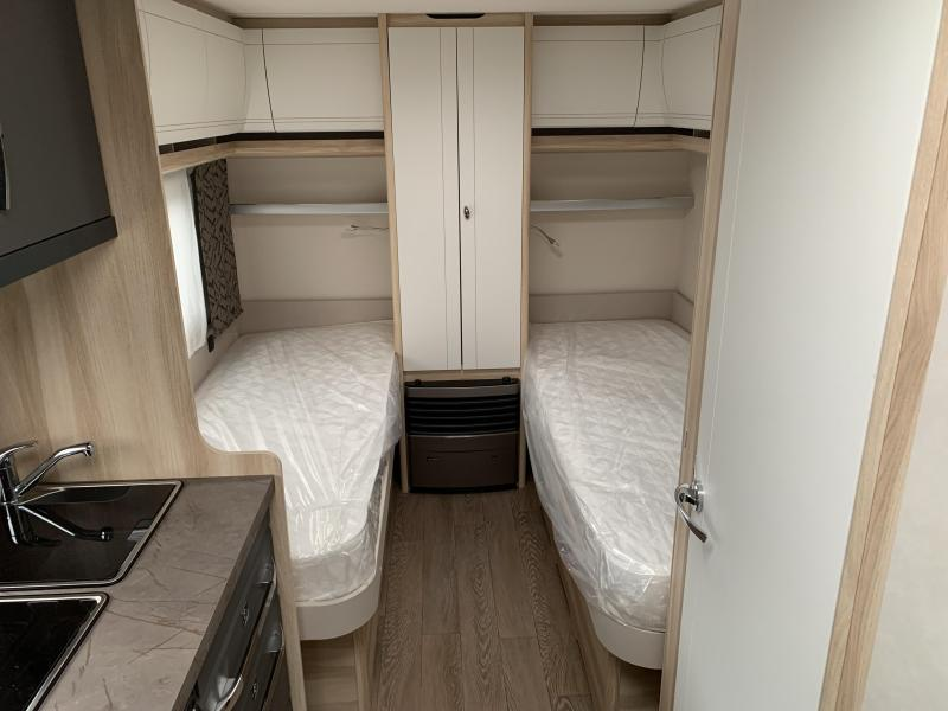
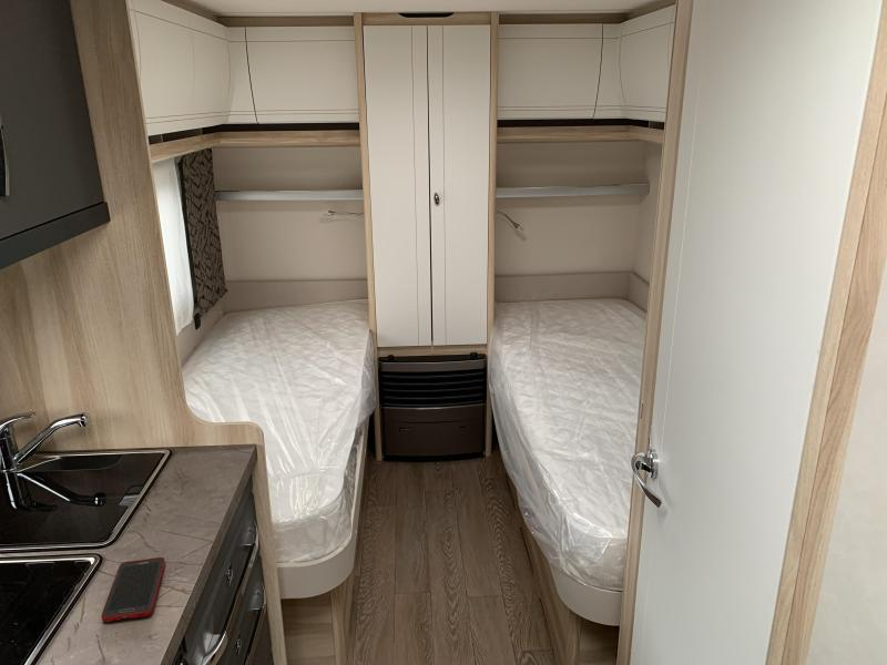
+ cell phone [101,556,166,623]
